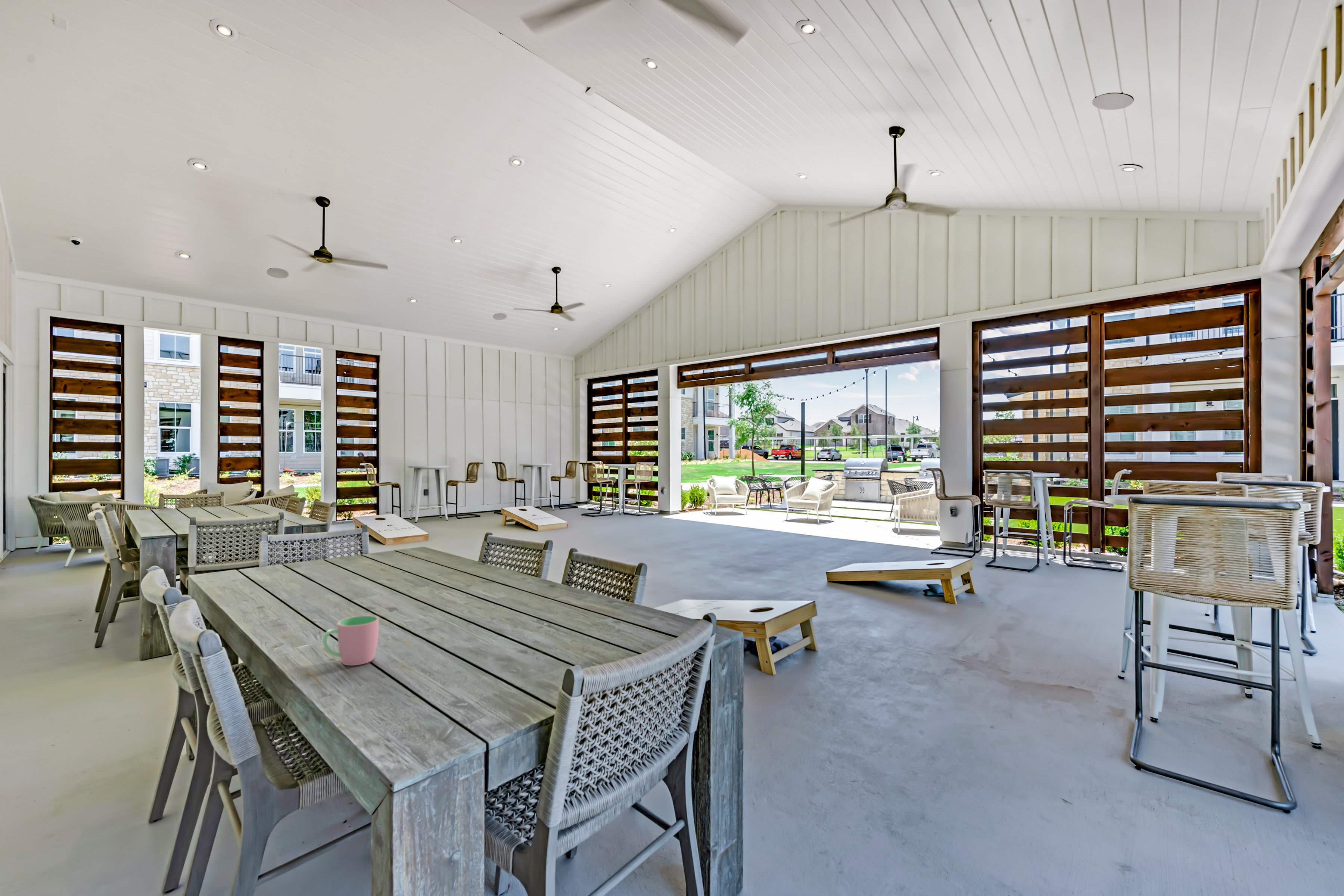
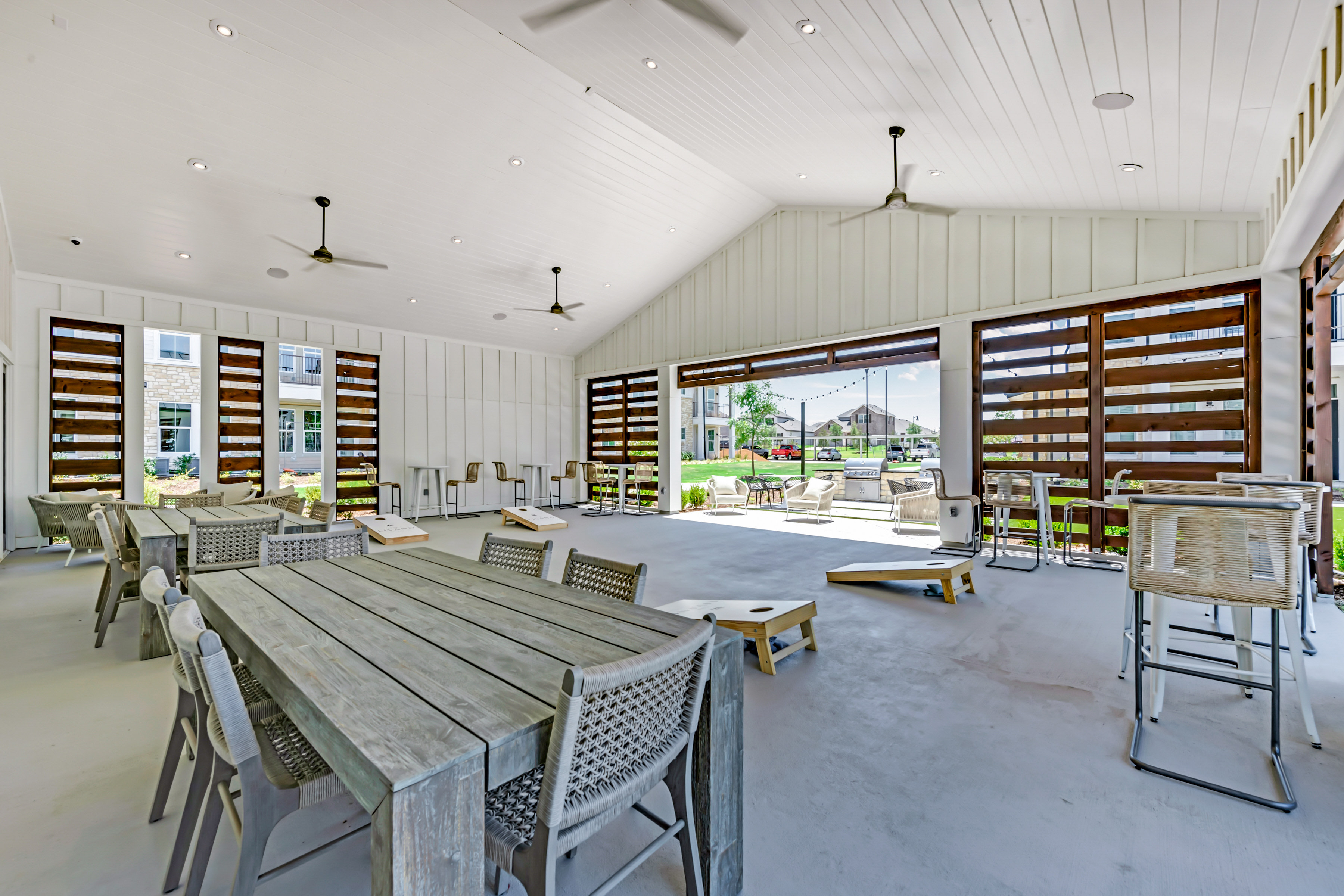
- cup [322,615,379,666]
